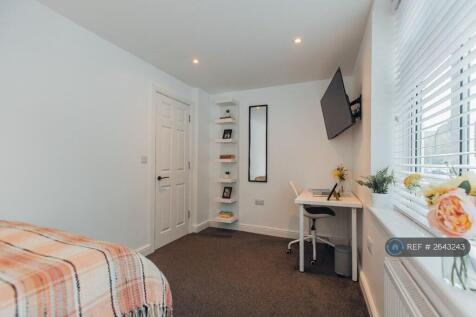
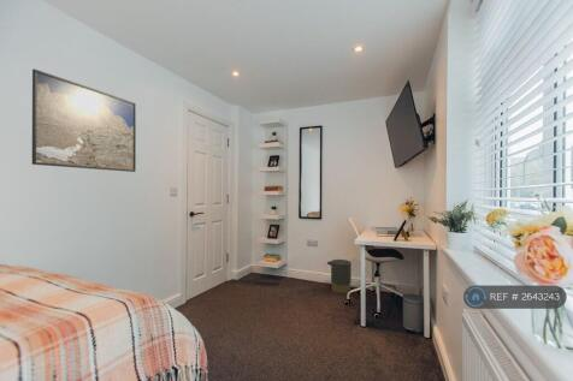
+ trash can [326,258,353,294]
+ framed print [31,69,137,173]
